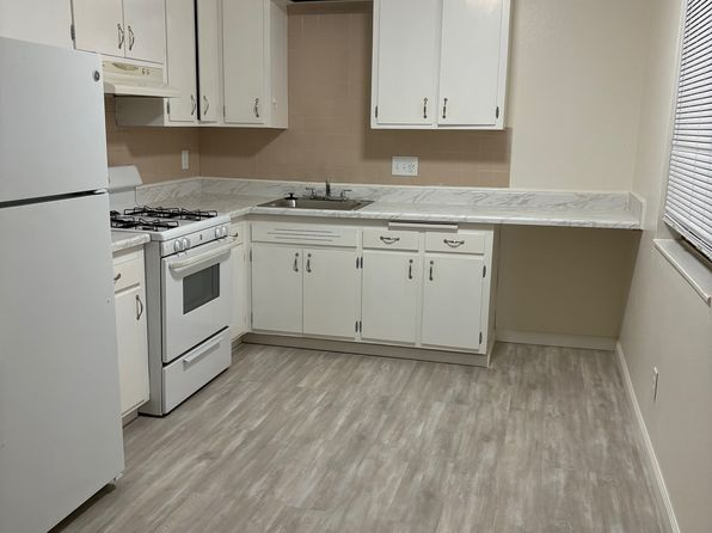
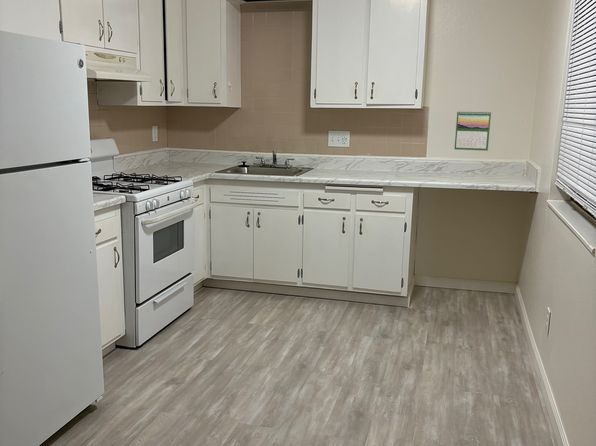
+ calendar [454,109,492,152]
